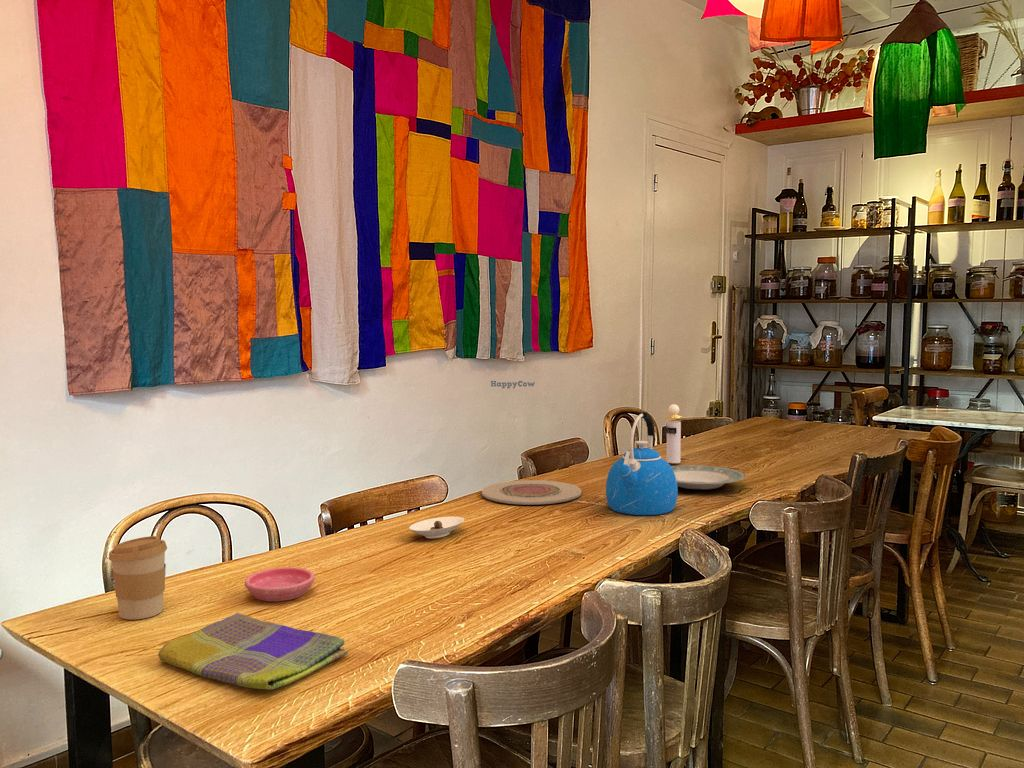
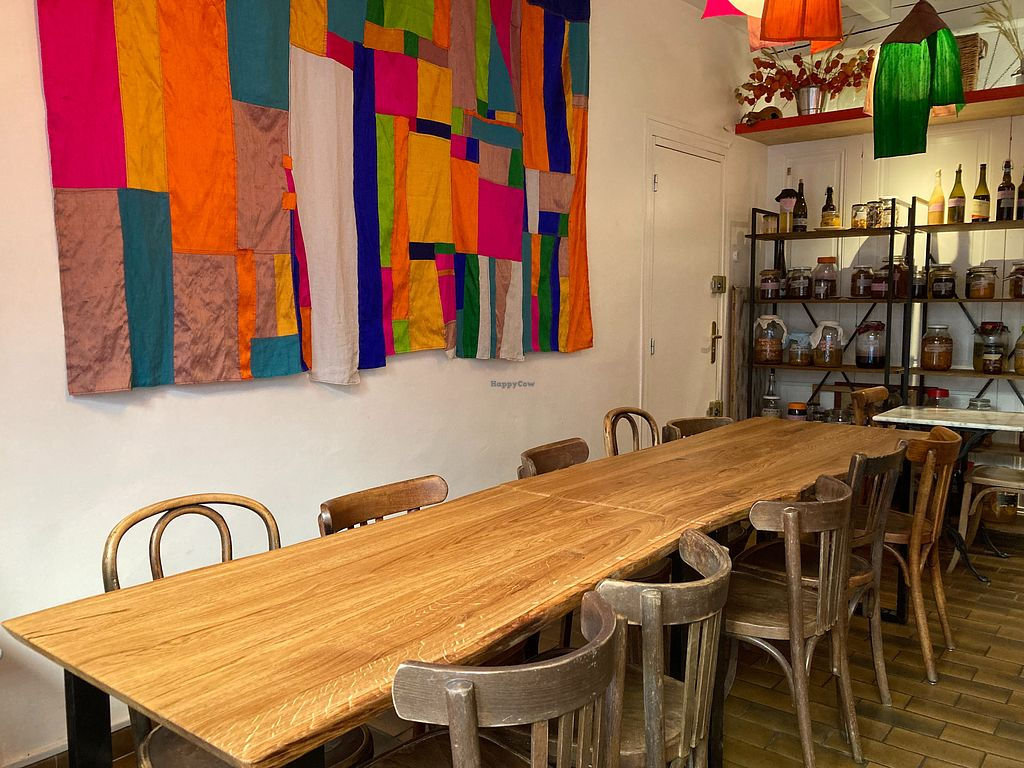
- perfume bottle [664,403,684,464]
- saucer [244,566,315,602]
- dish towel [157,612,349,691]
- saucer [408,516,465,540]
- kettle [605,411,679,516]
- plate [671,464,746,490]
- plate [481,479,582,506]
- coffee cup [108,535,168,620]
